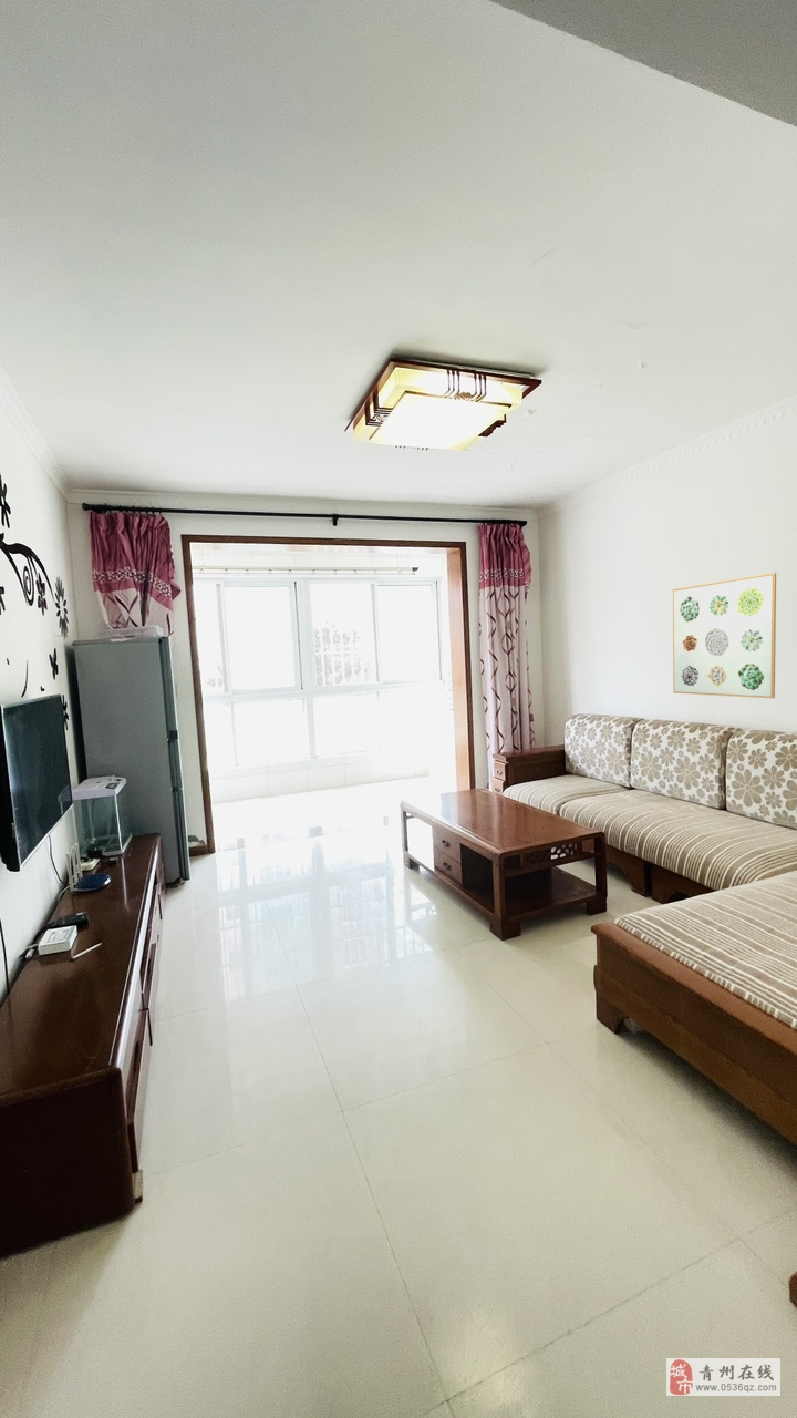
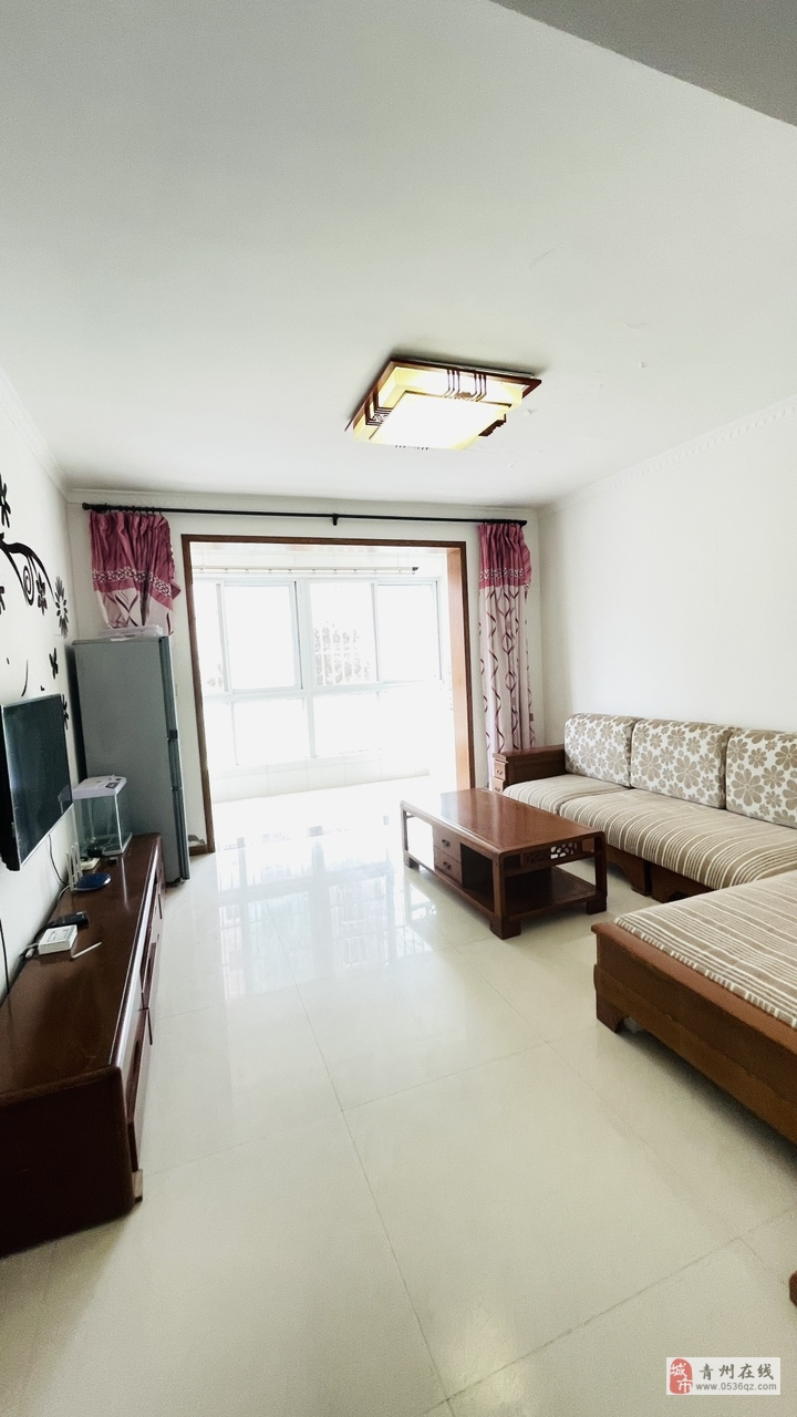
- wall art [672,572,777,699]
